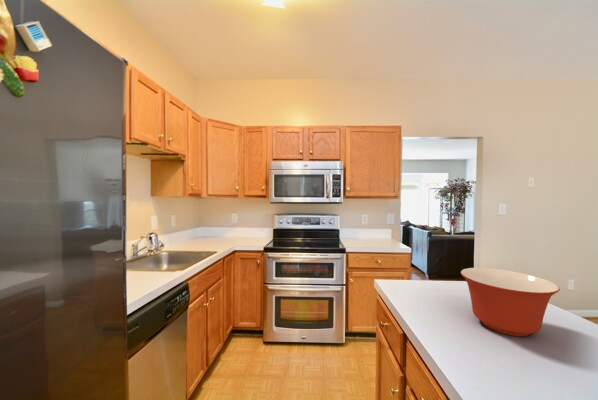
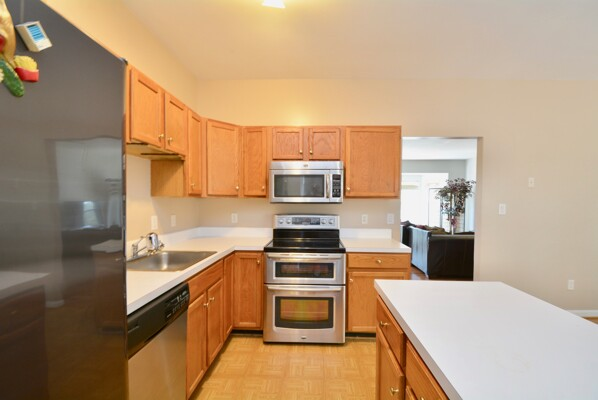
- mixing bowl [460,267,561,337]
